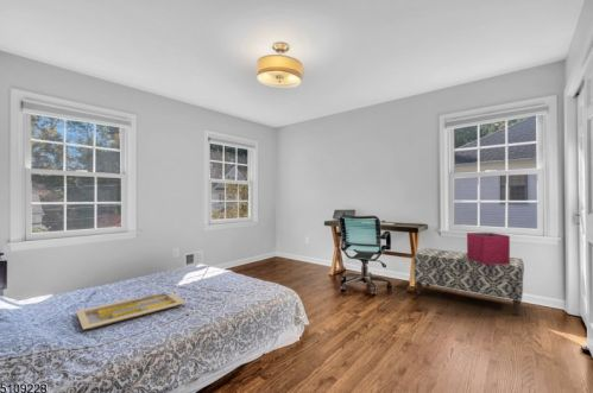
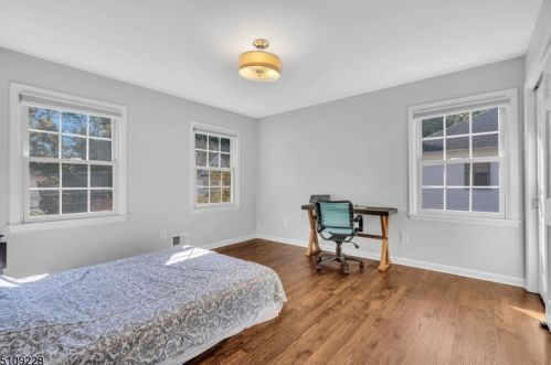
- bench [412,247,525,317]
- serving tray [75,292,188,330]
- storage bin [466,232,511,264]
